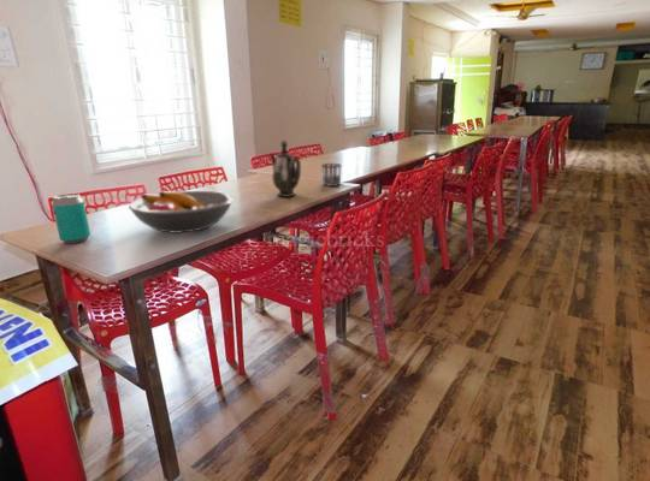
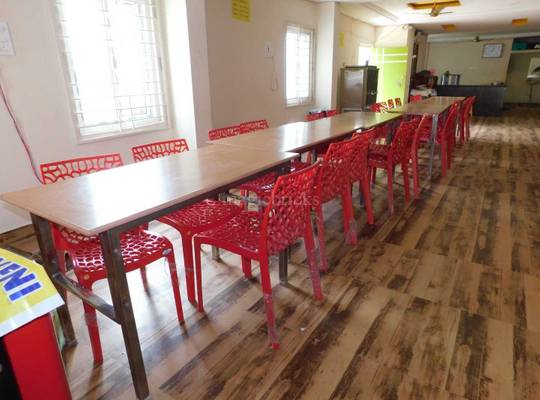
- cup [320,162,342,188]
- beverage can [51,192,91,244]
- fruit bowl [128,190,235,234]
- teapot [268,139,302,198]
